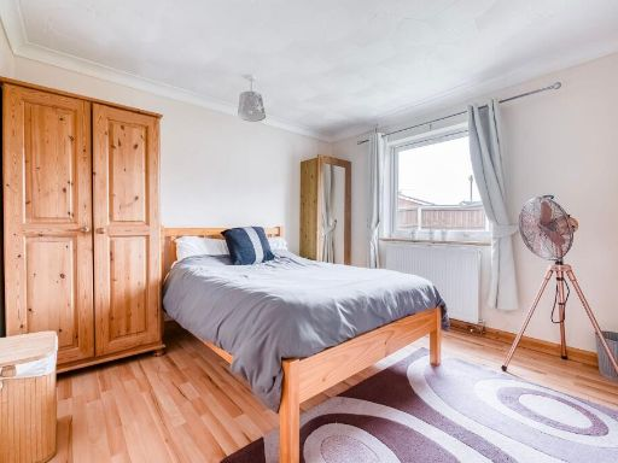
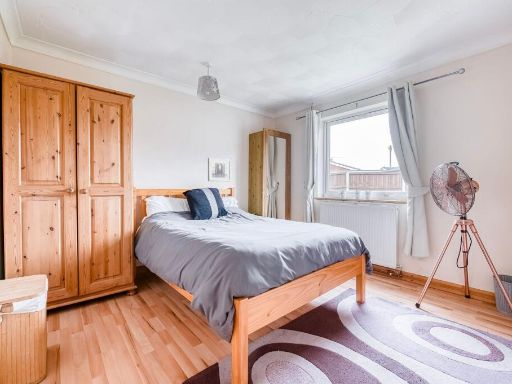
+ wall art [207,157,232,183]
